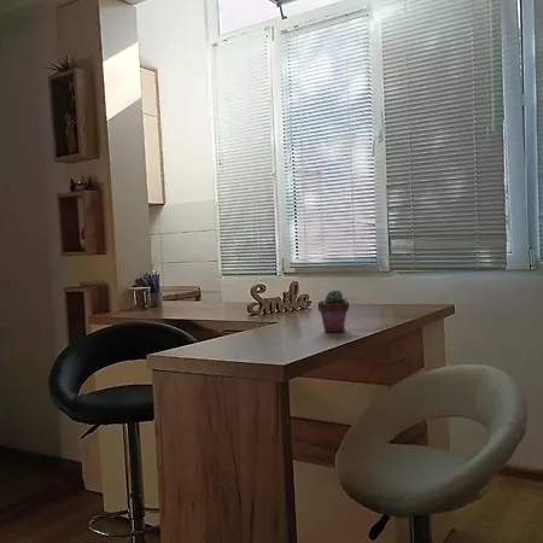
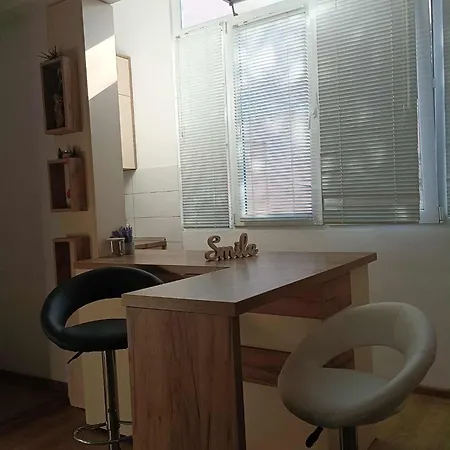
- potted succulent [317,288,350,333]
